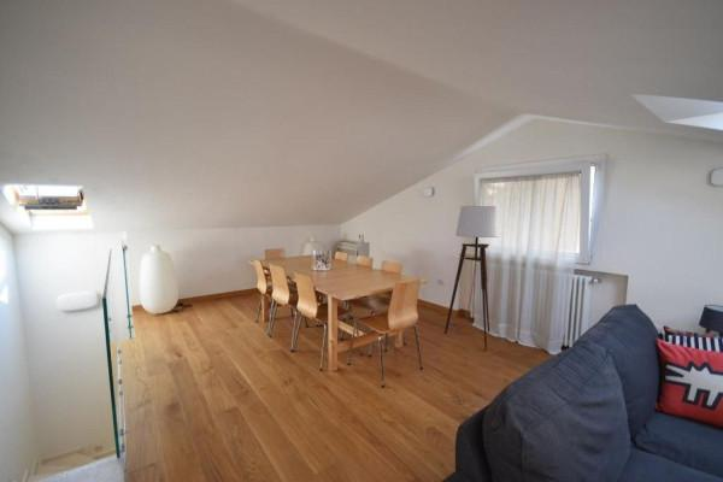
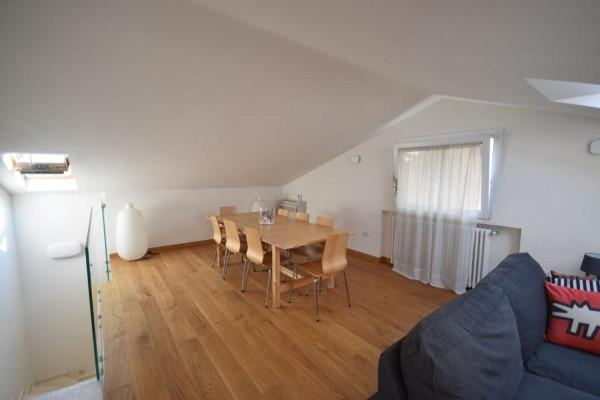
- floor lamp [443,205,500,351]
